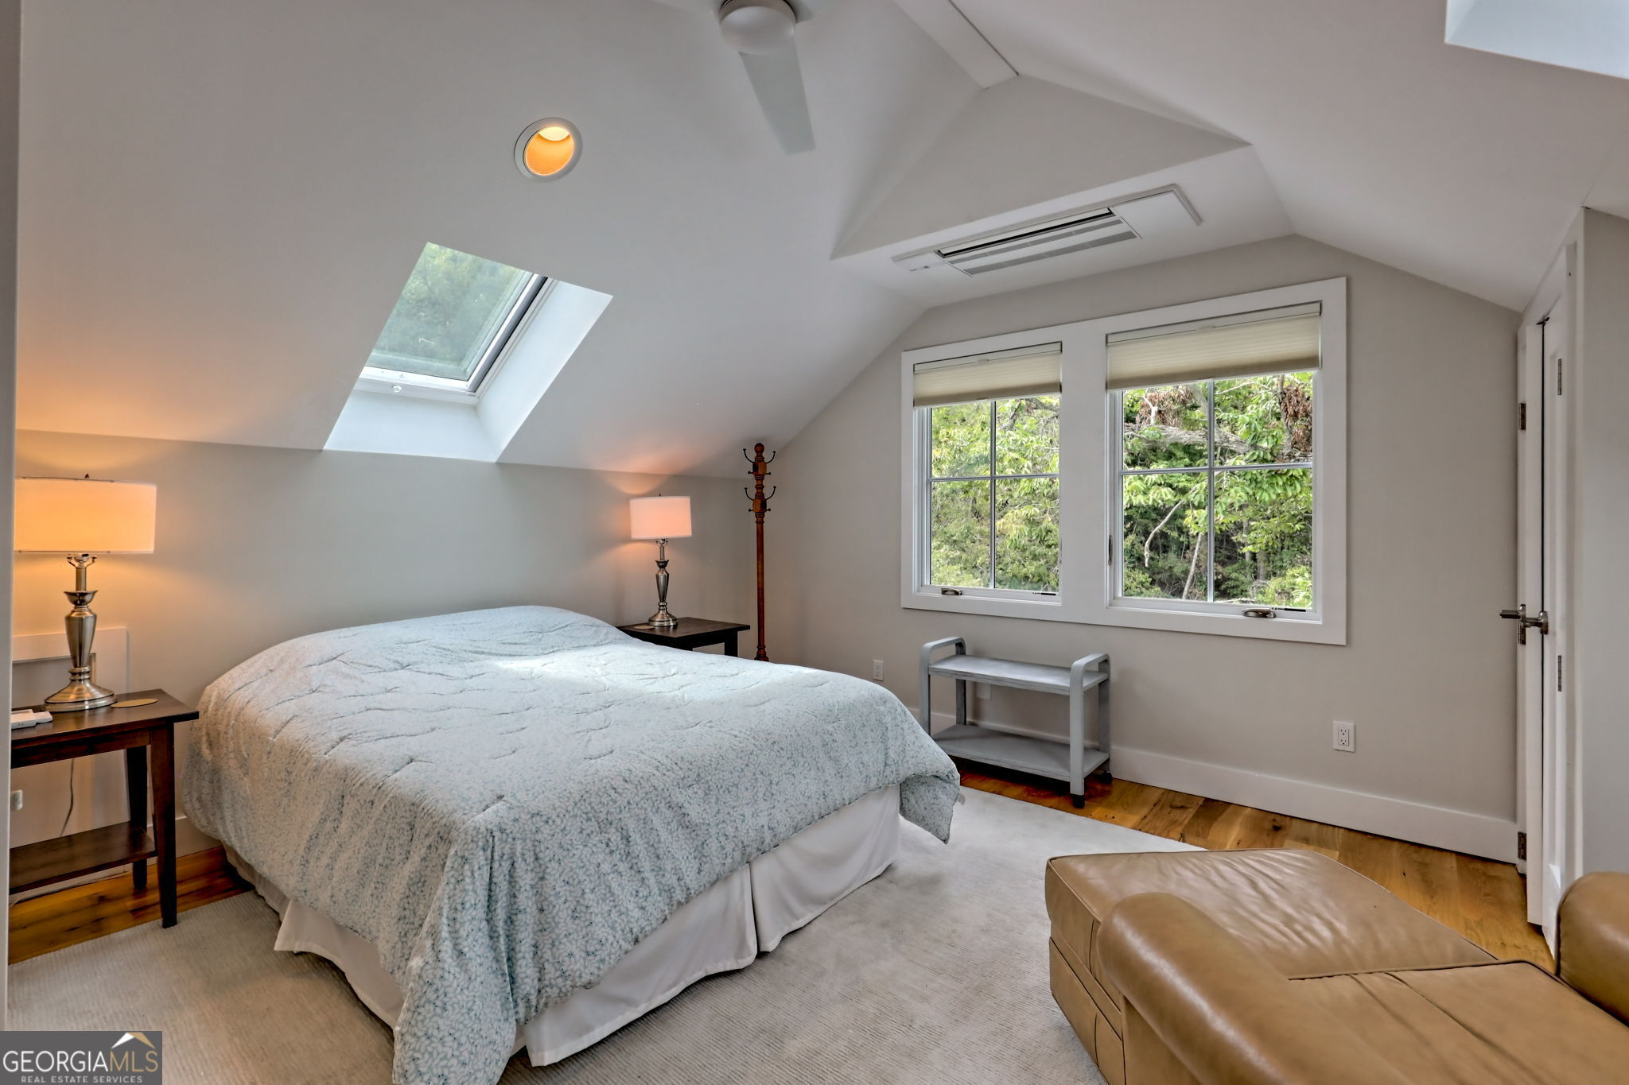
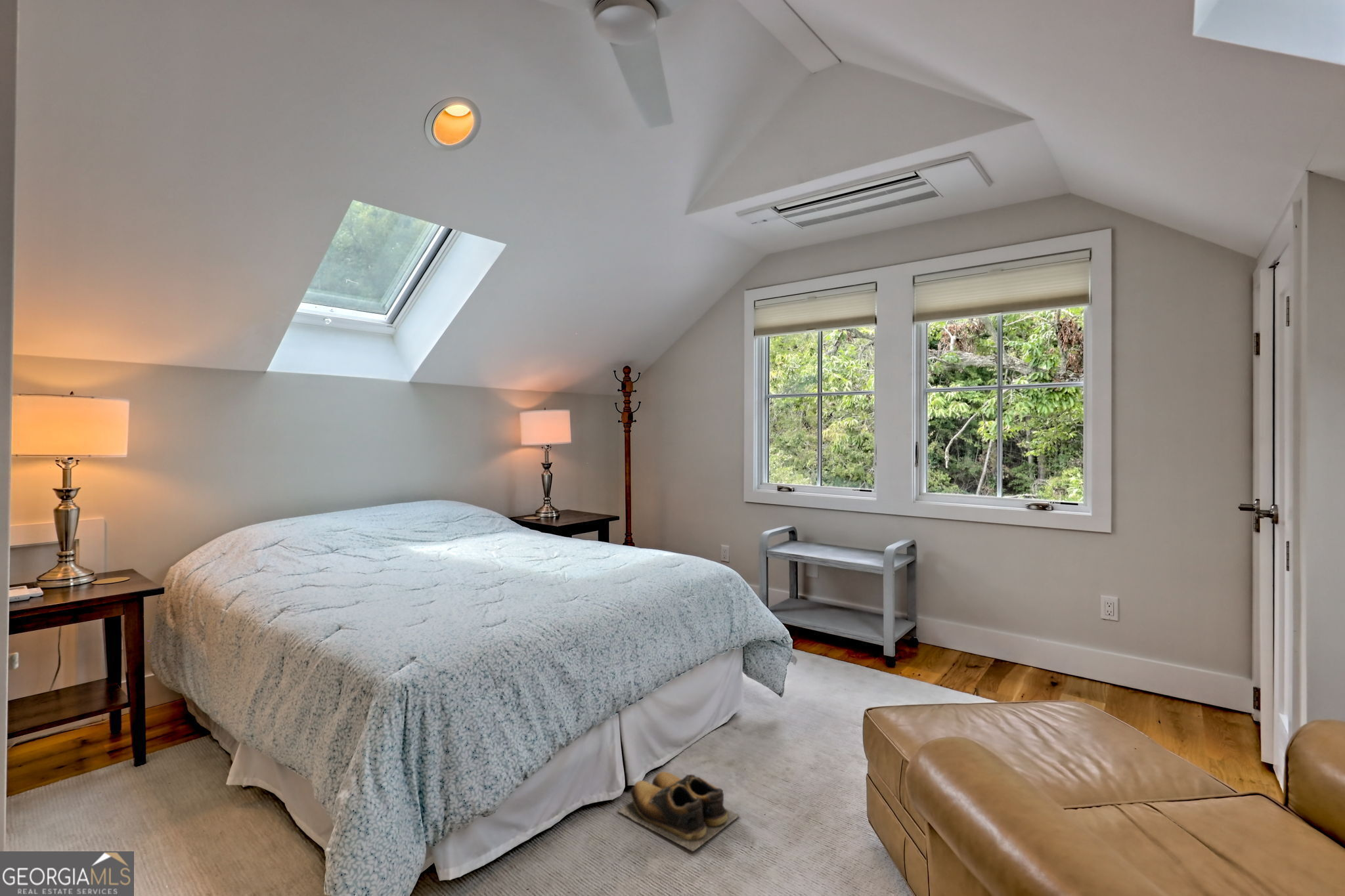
+ shoes [617,771,741,852]
